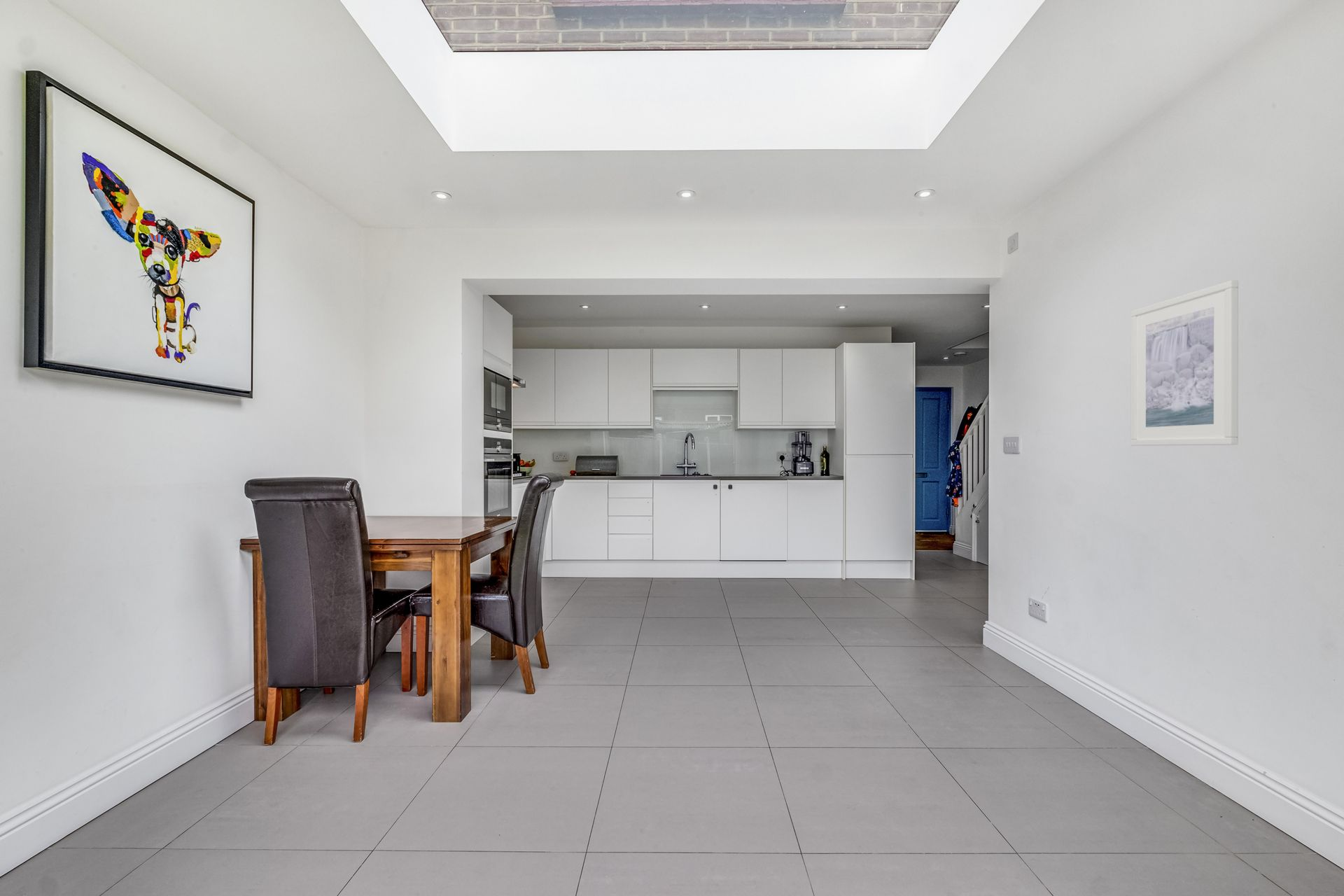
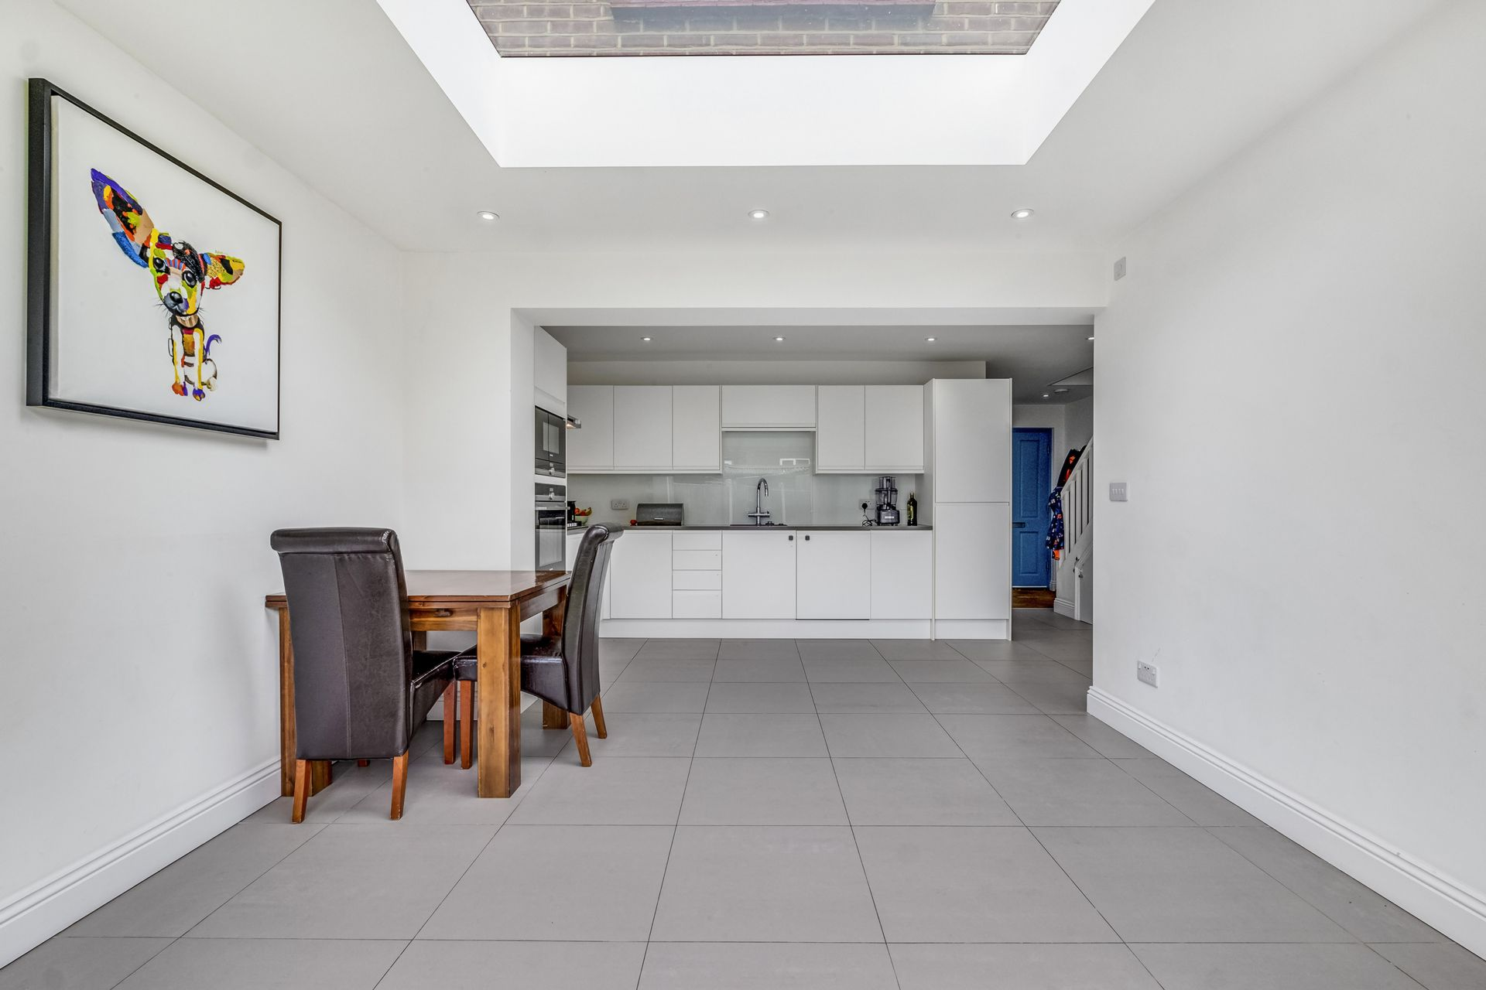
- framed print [1131,280,1239,447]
